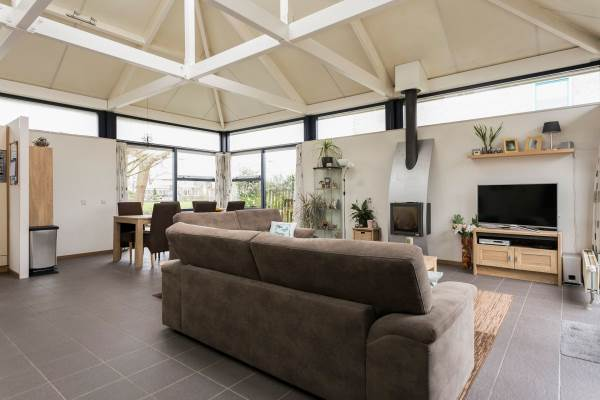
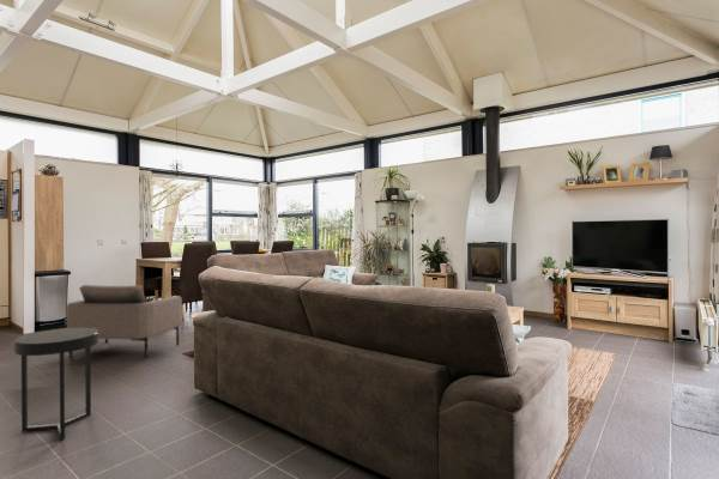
+ side table [13,327,99,441]
+ armchair [66,284,183,359]
